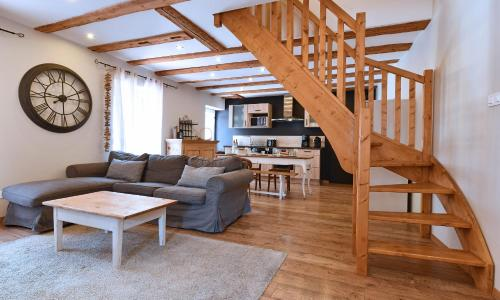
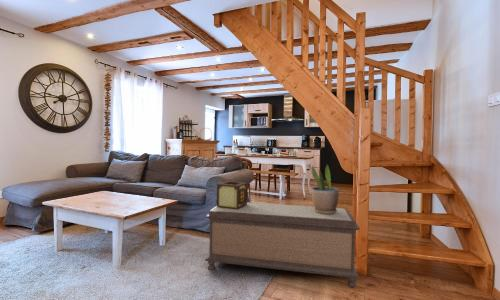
+ lantern [215,180,249,210]
+ potted plant [310,163,340,214]
+ bench [204,202,361,289]
